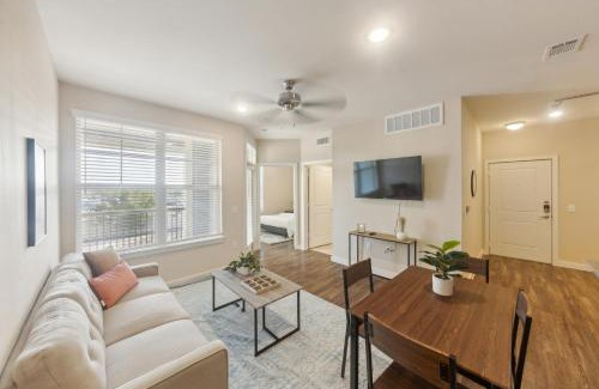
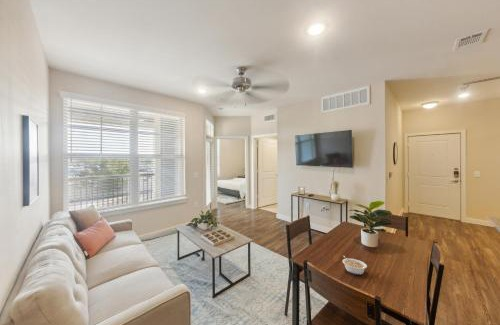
+ legume [341,254,368,276]
